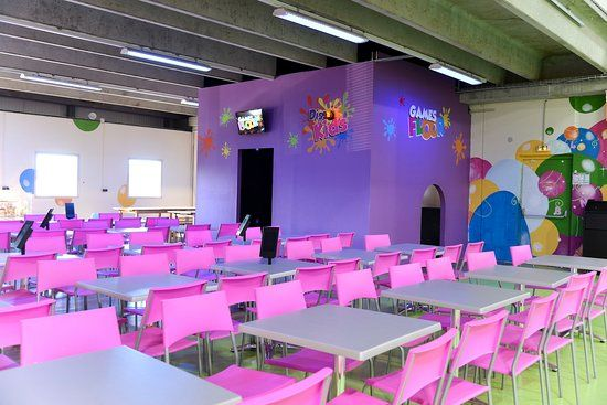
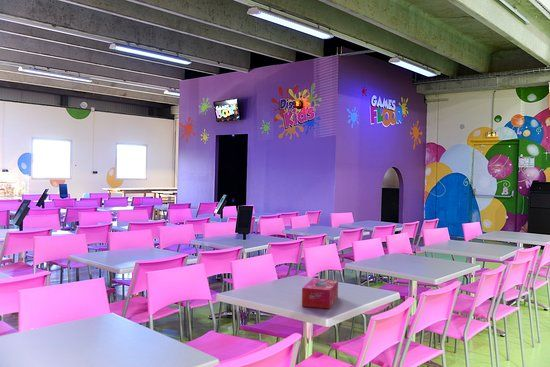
+ tissue box [301,277,339,310]
